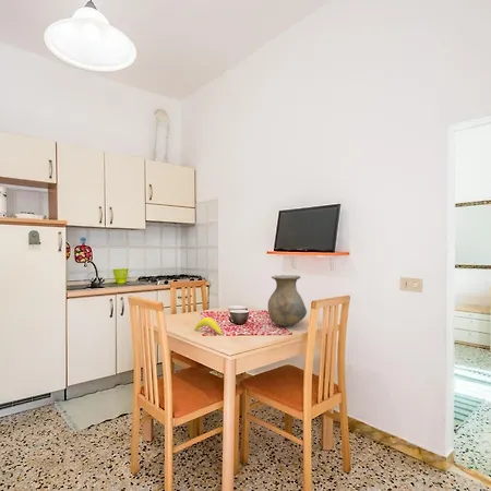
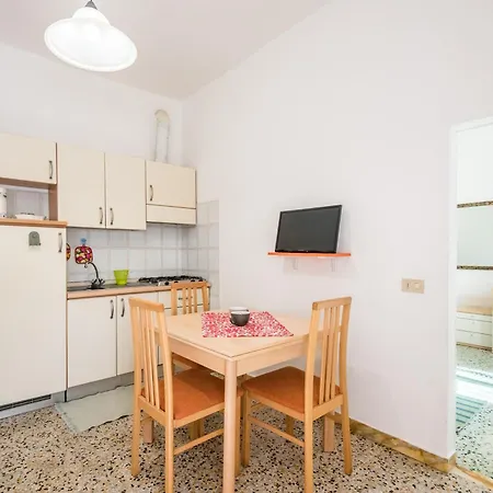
- banana [193,316,223,336]
- vase [267,274,308,327]
